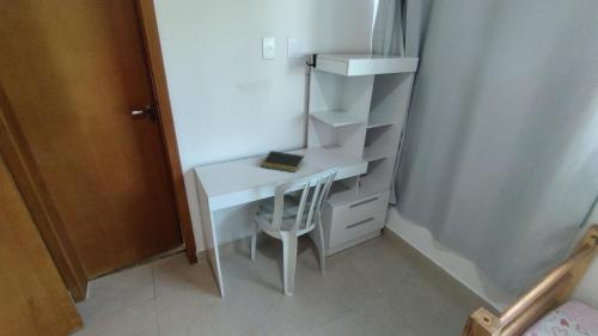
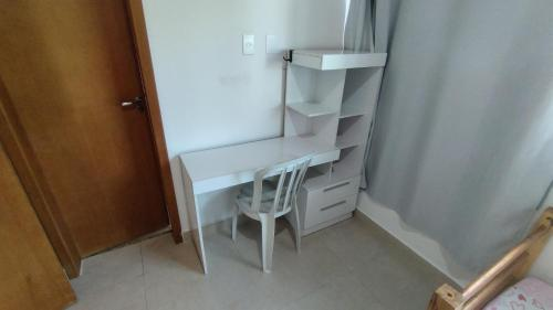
- notepad [260,149,306,173]
